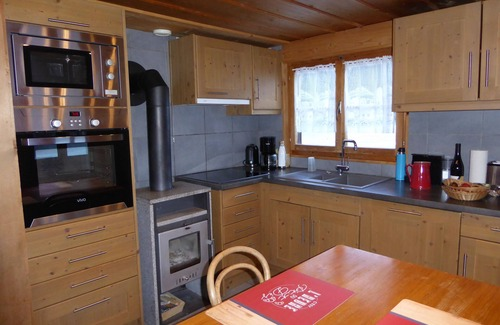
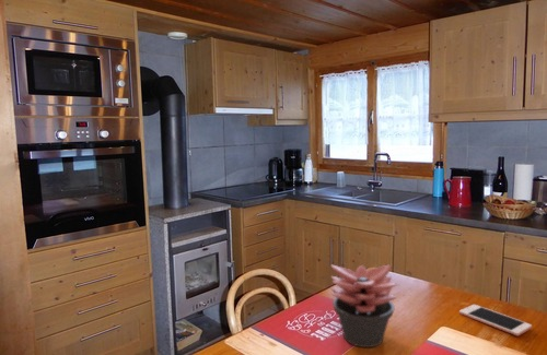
+ succulent plant [329,264,398,348]
+ cell phone [458,304,533,336]
